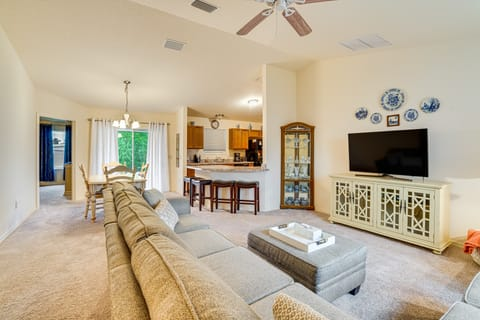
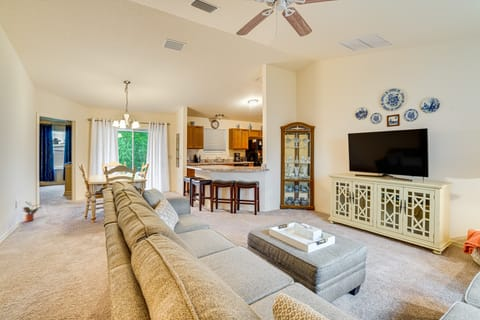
+ potted plant [21,201,42,223]
